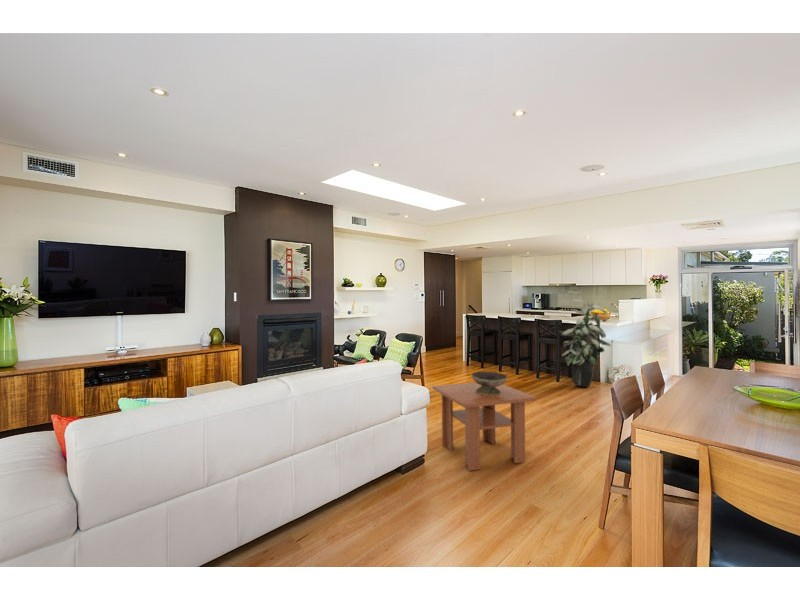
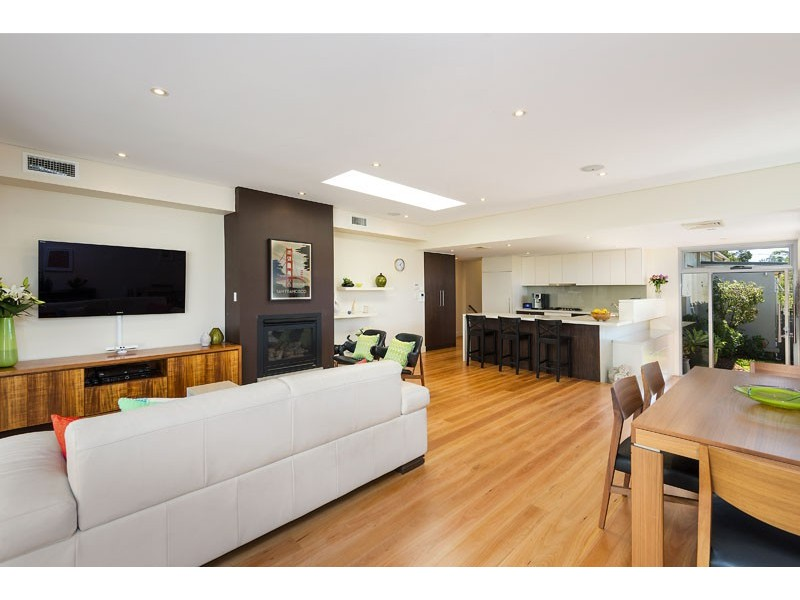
- decorative bowl [470,370,509,395]
- coffee table [431,382,537,472]
- indoor plant [558,298,612,388]
